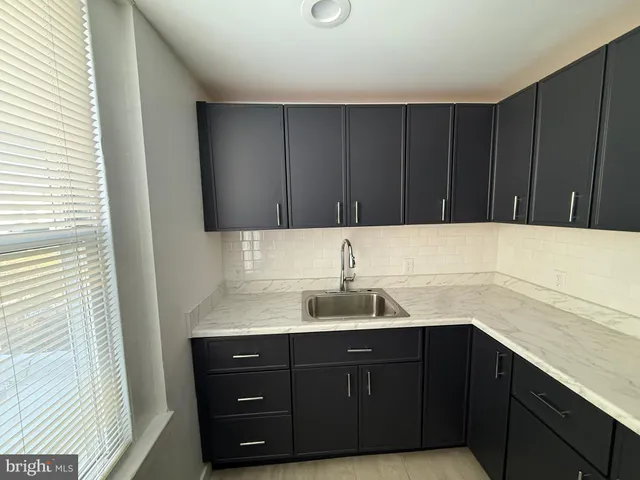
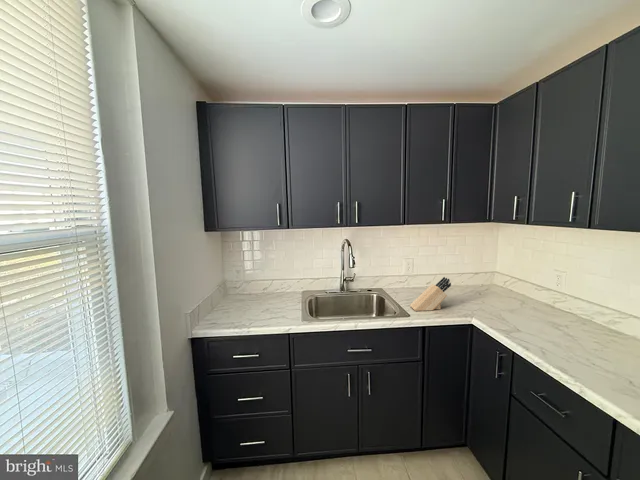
+ knife block [409,276,452,312]
